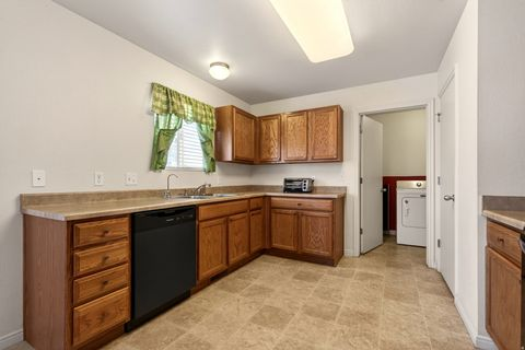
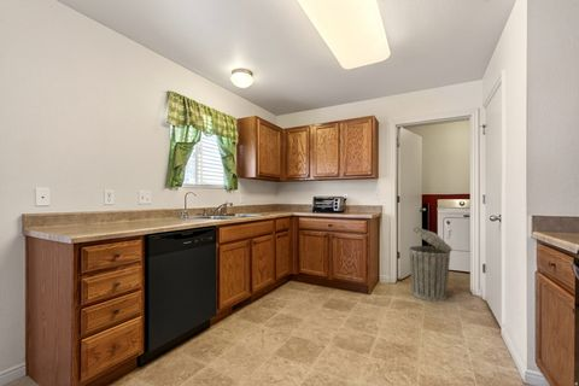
+ trash can [408,226,454,303]
